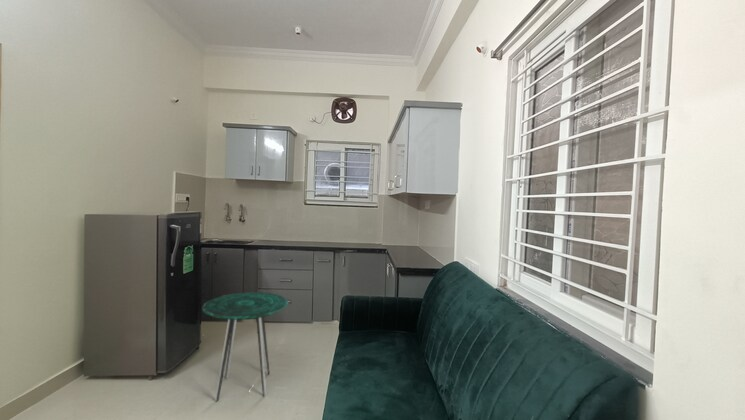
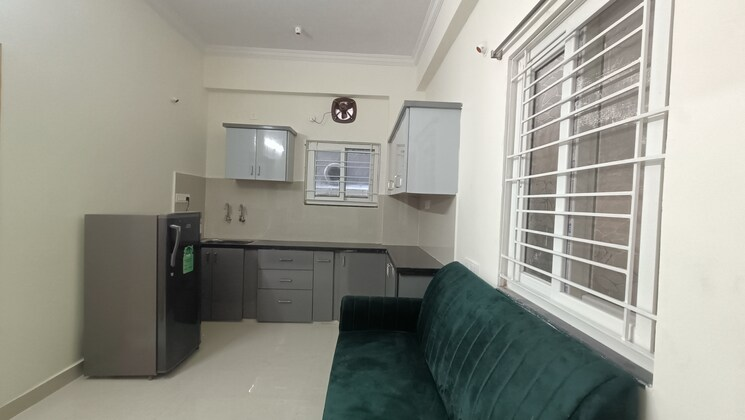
- side table [201,291,289,402]
